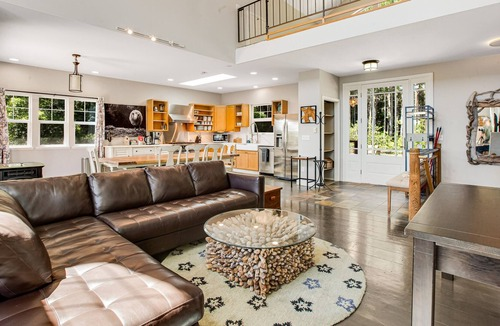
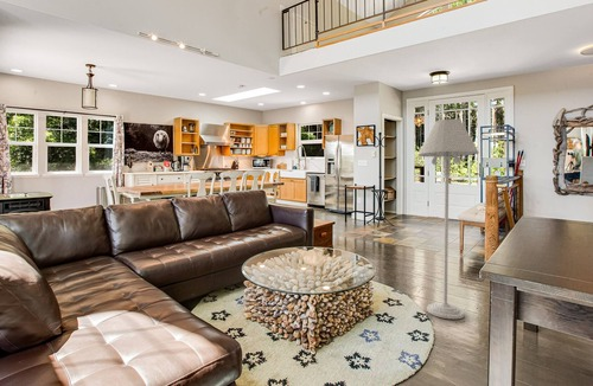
+ floor lamp [417,118,479,320]
